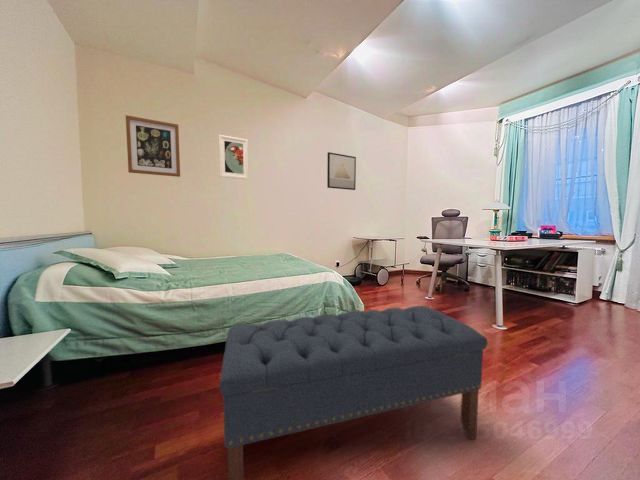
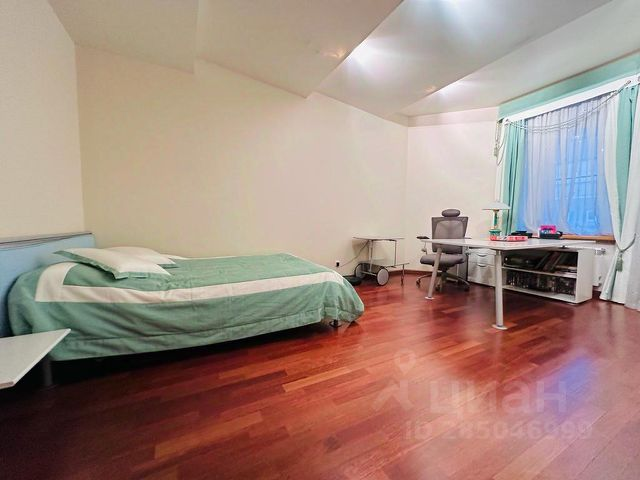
- wall art [326,151,357,191]
- bench [219,305,489,480]
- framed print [218,134,249,180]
- wall art [125,114,181,178]
